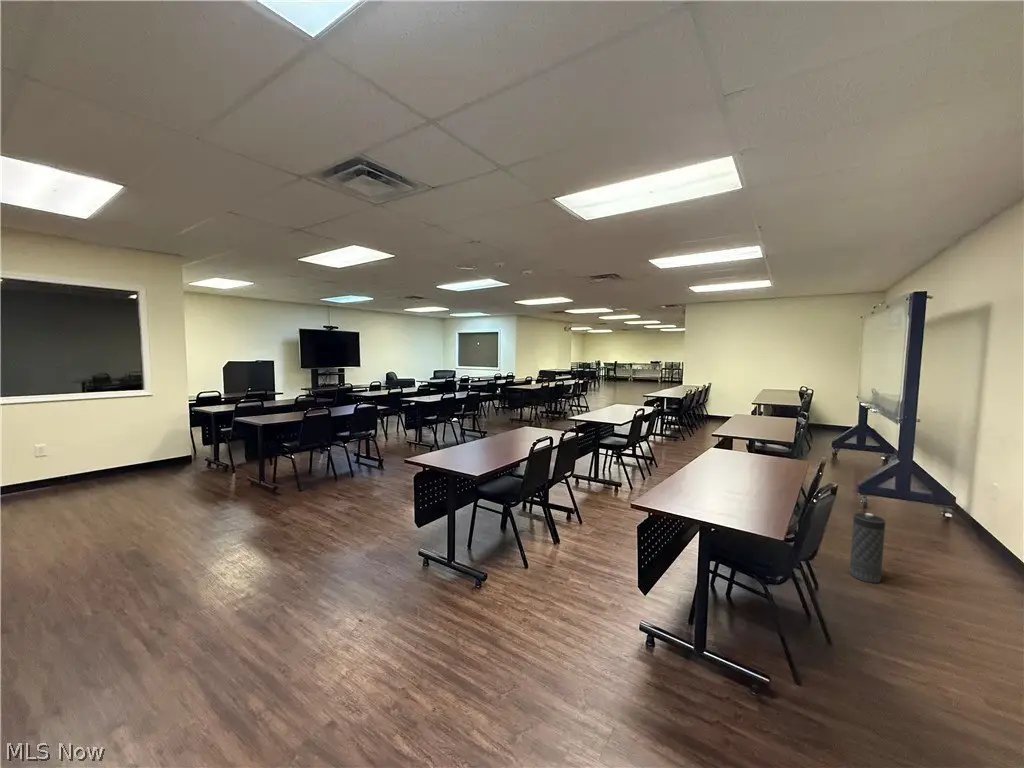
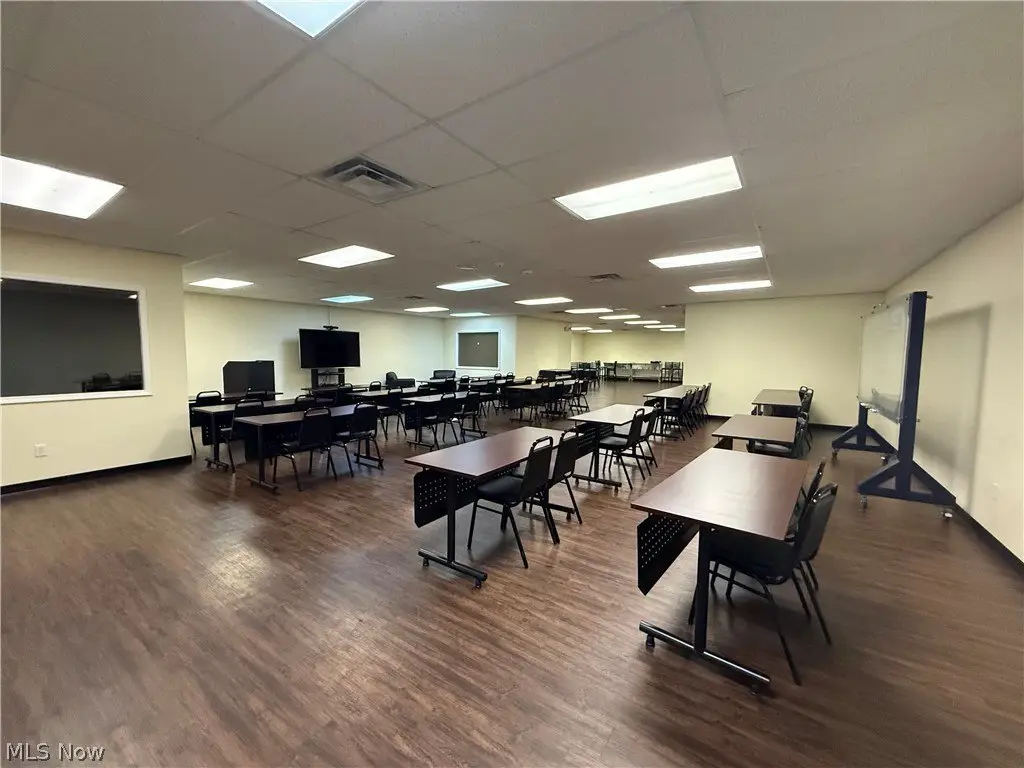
- canister [849,512,886,584]
